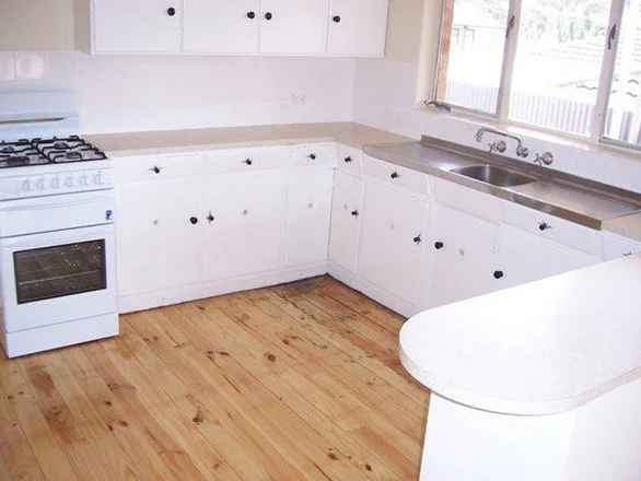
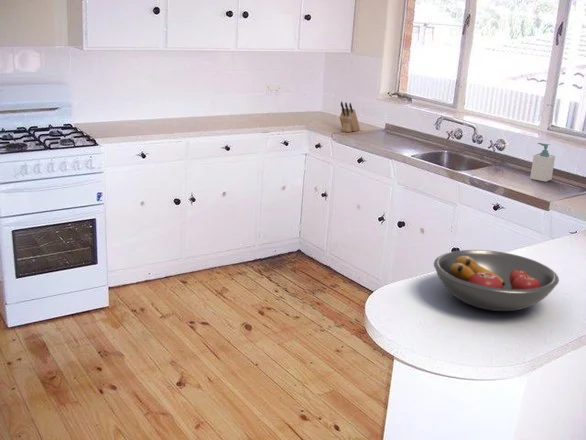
+ soap bottle [529,142,556,183]
+ knife block [339,101,361,133]
+ fruit bowl [433,249,560,312]
